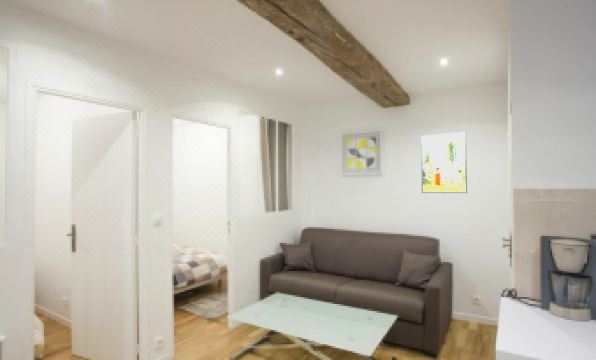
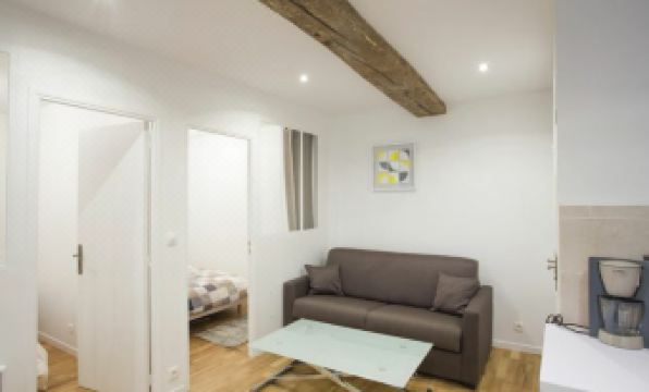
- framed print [420,130,468,194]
